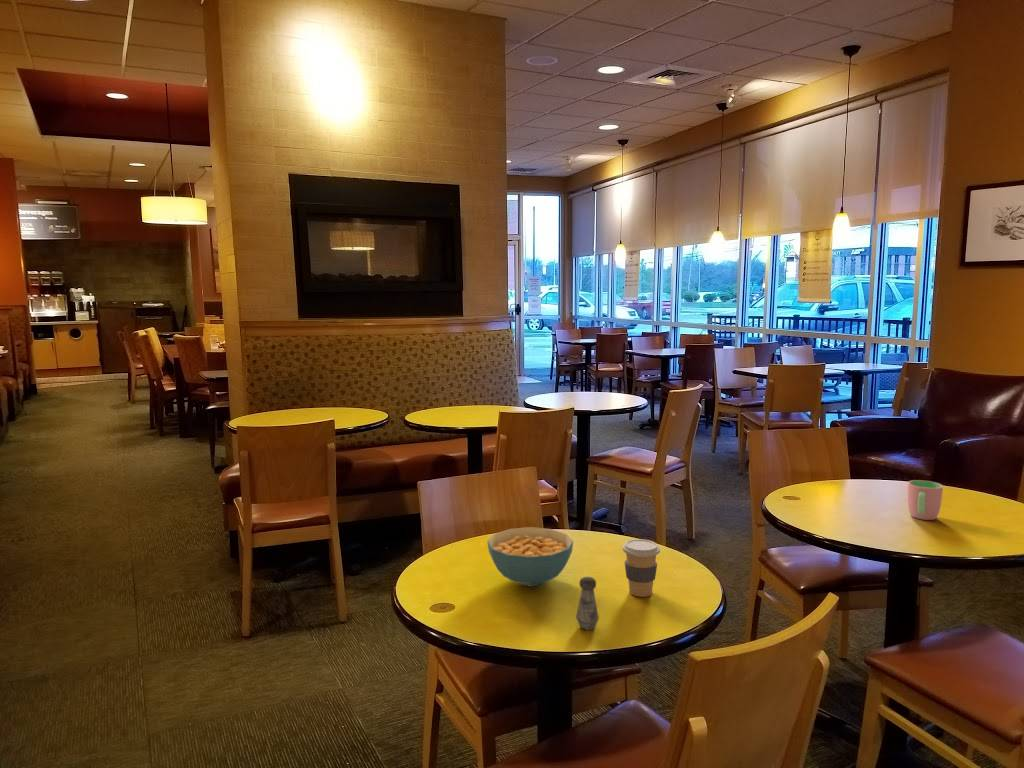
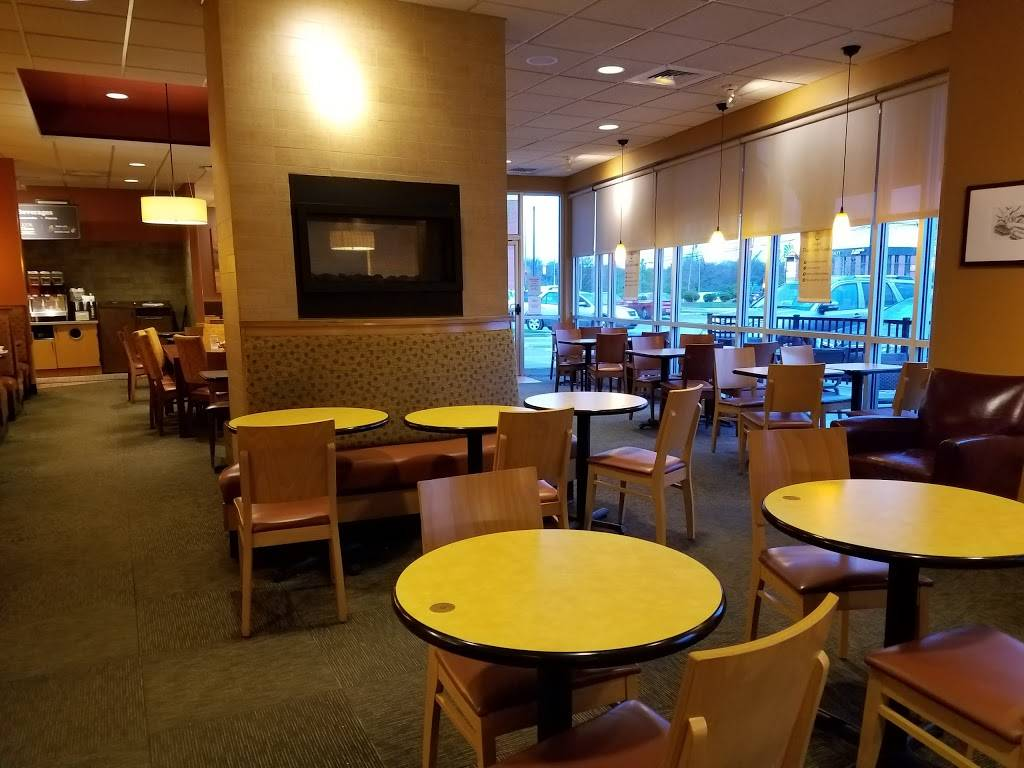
- salt shaker [575,576,600,631]
- cereal bowl [486,526,574,587]
- cup [907,479,944,521]
- coffee cup [621,538,661,598]
